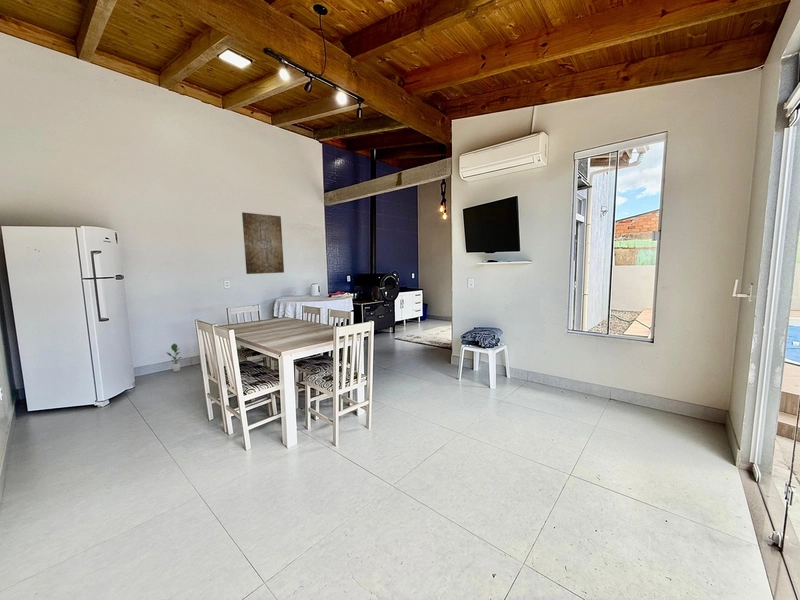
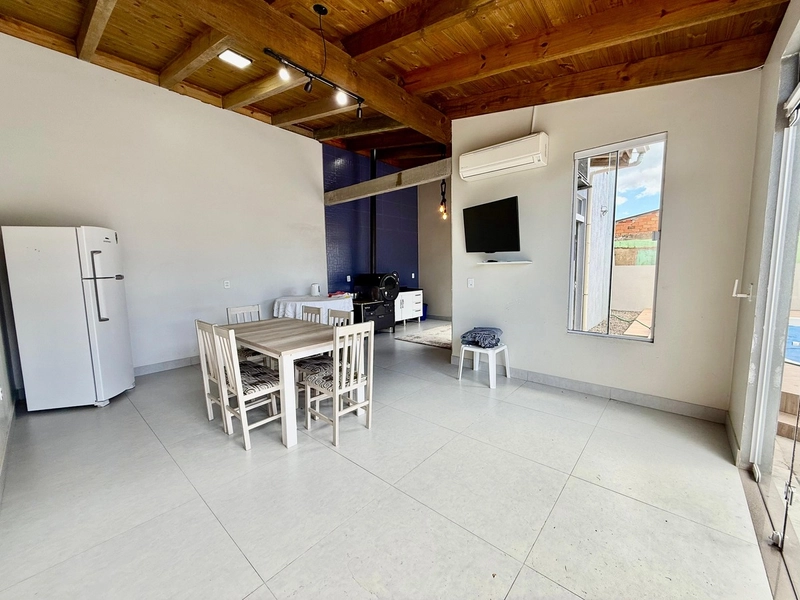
- potted plant [165,342,183,373]
- wall art [241,211,285,275]
